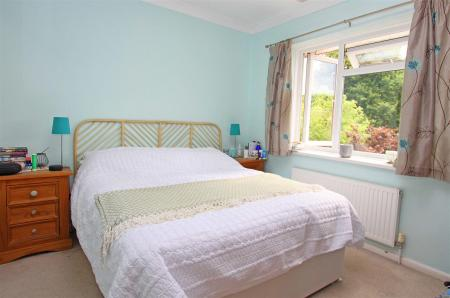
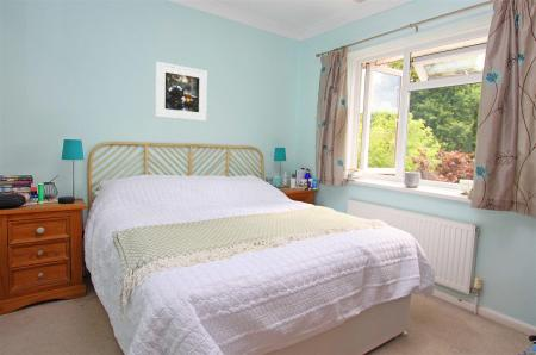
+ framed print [155,61,208,123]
